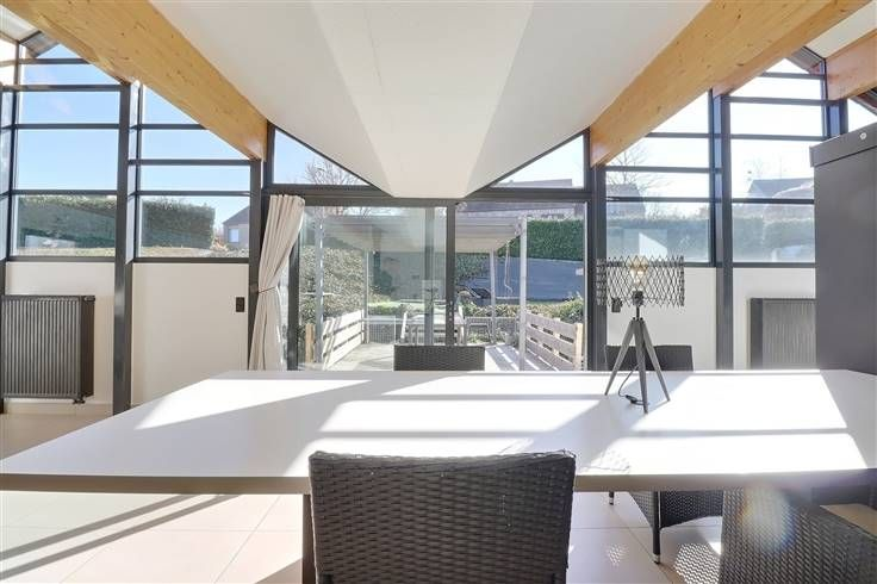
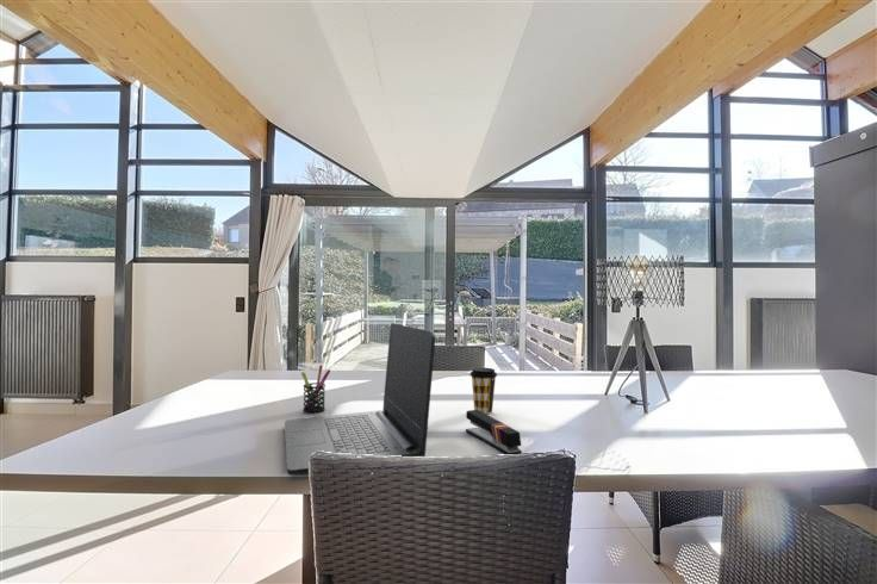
+ coffee cup [469,367,498,415]
+ laptop [284,322,436,477]
+ stapler [465,409,523,455]
+ pen holder [300,364,331,414]
